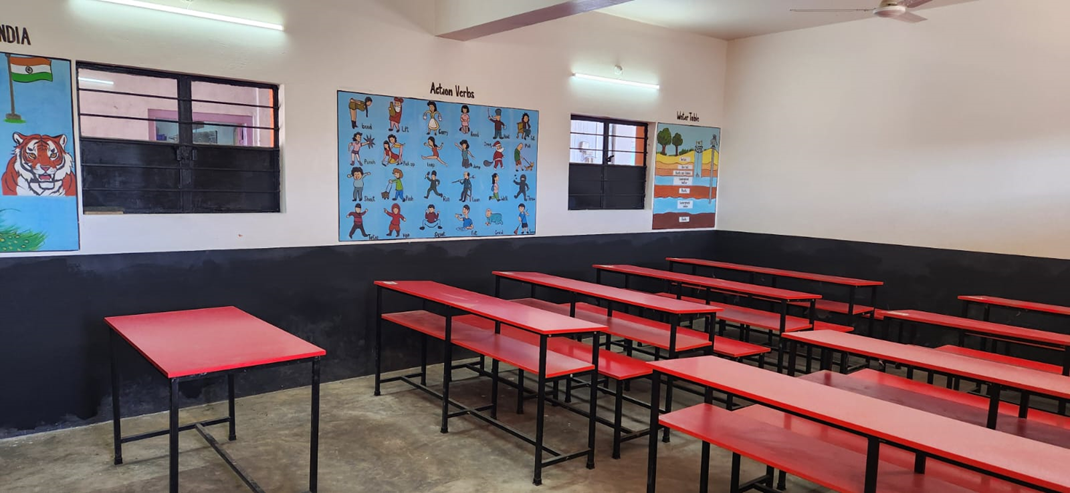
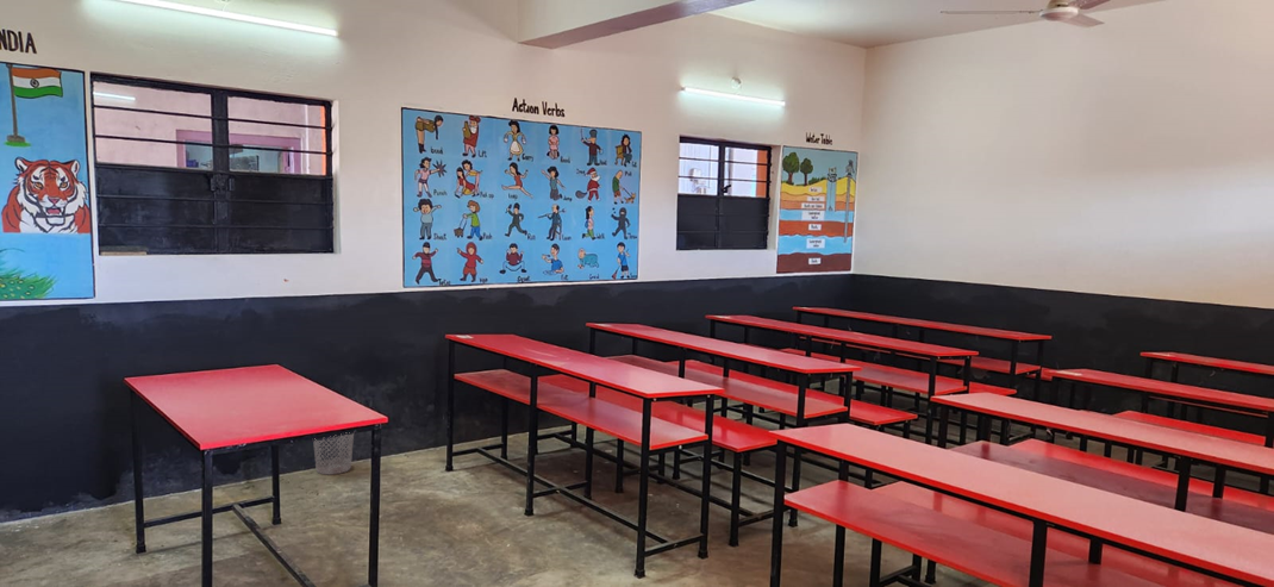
+ wastebasket [312,432,355,475]
